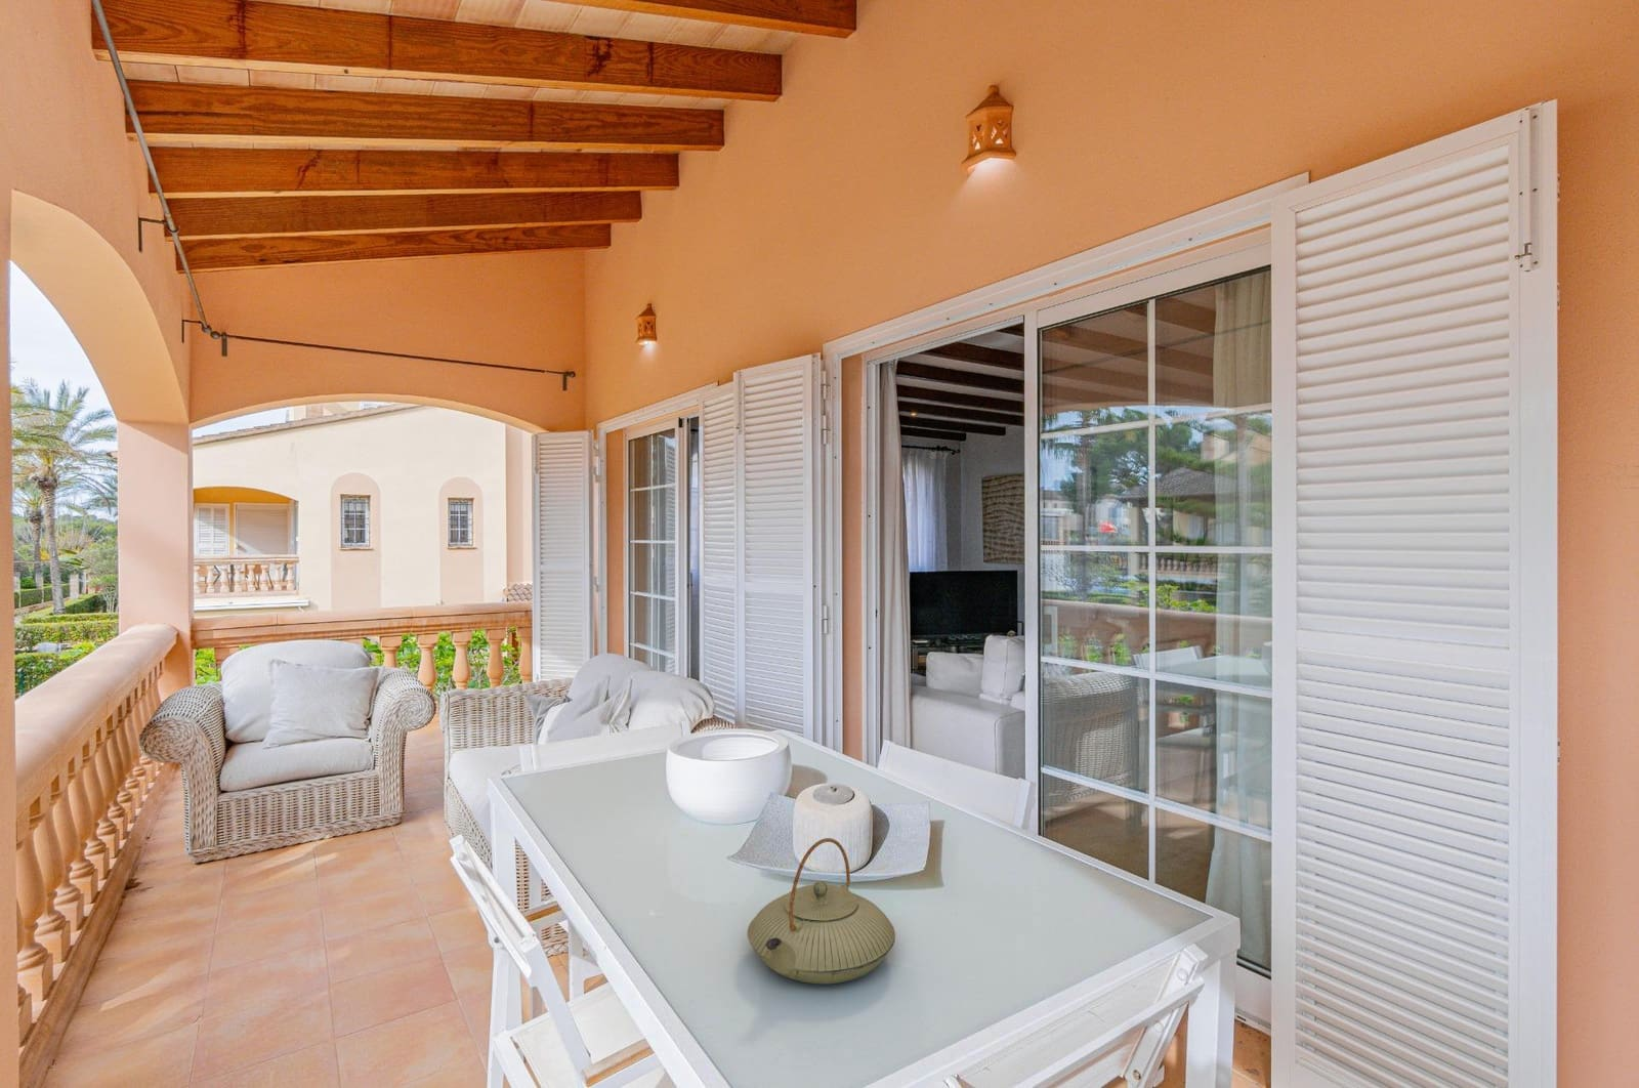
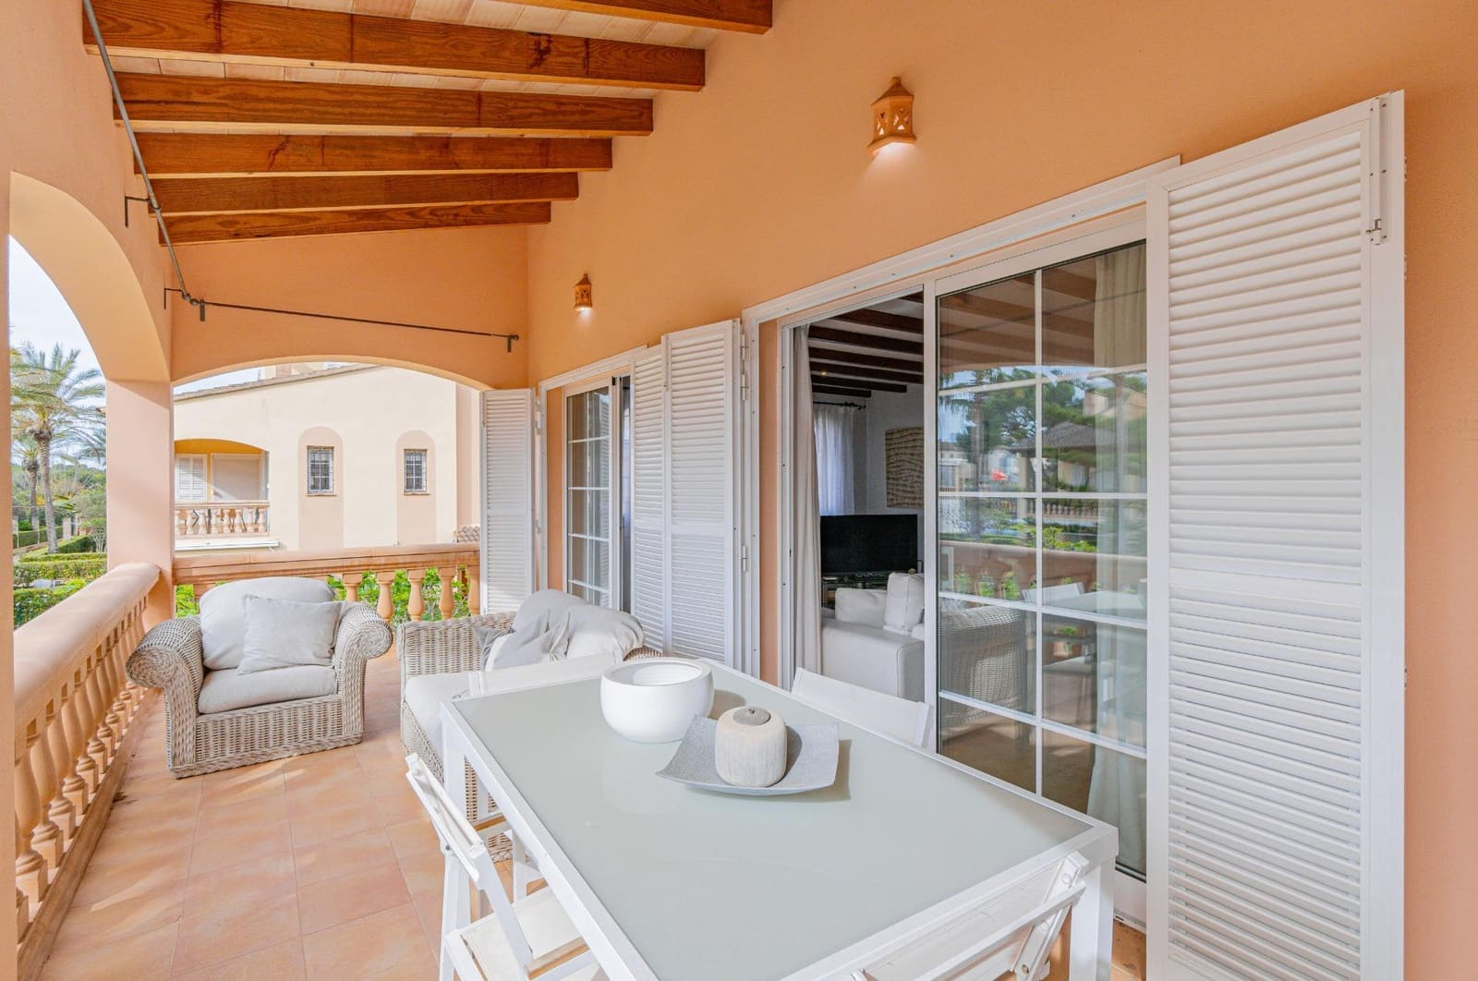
- teapot [747,837,896,985]
